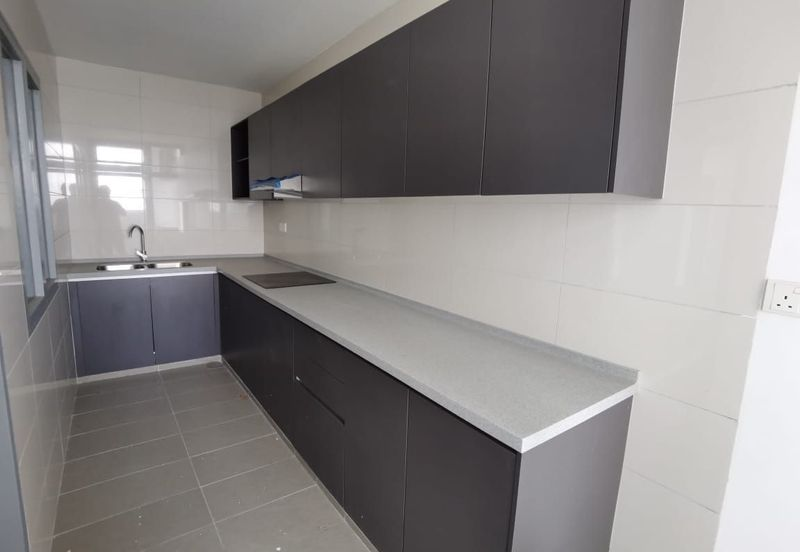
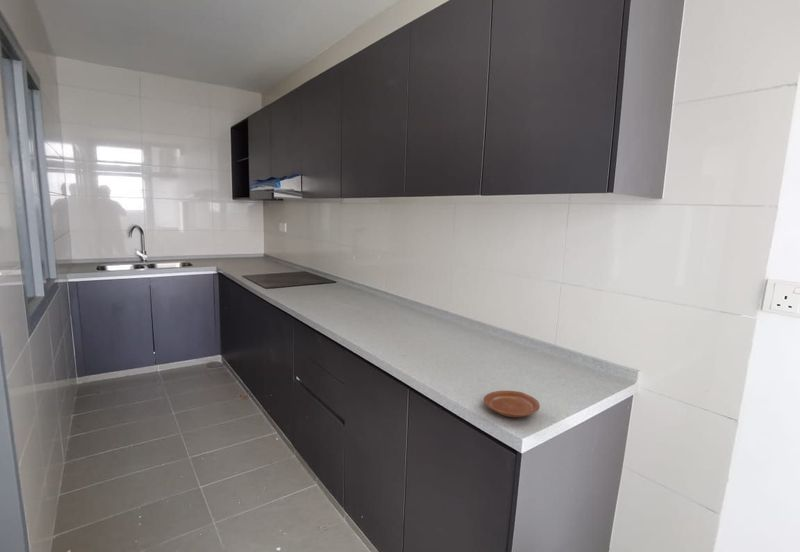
+ plate [483,390,541,418]
